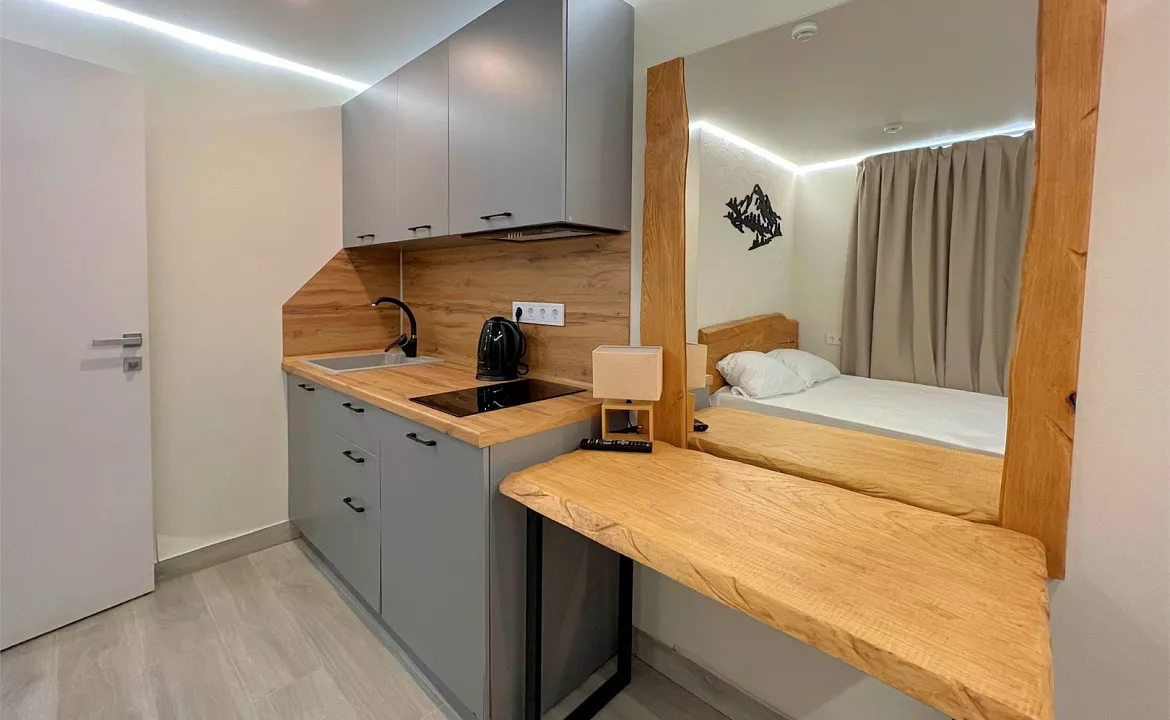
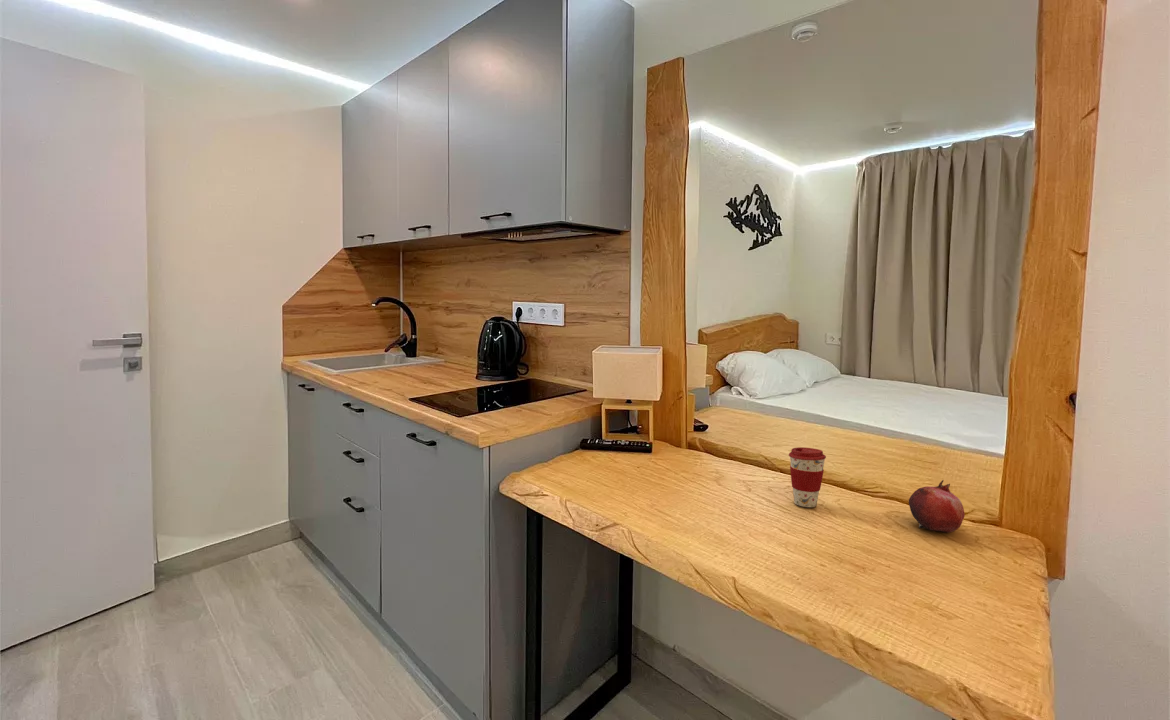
+ coffee cup [788,446,827,508]
+ fruit [908,479,966,534]
